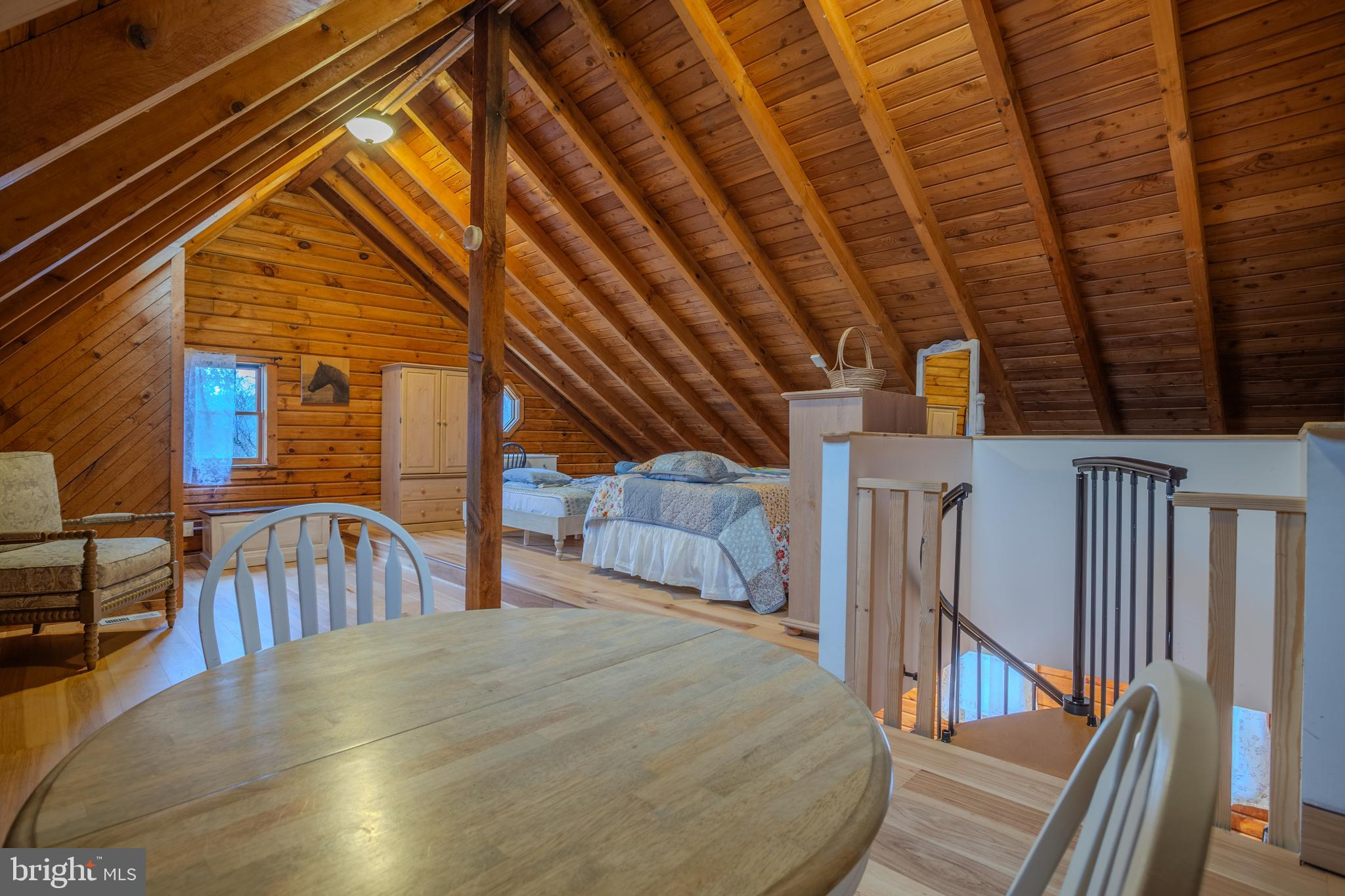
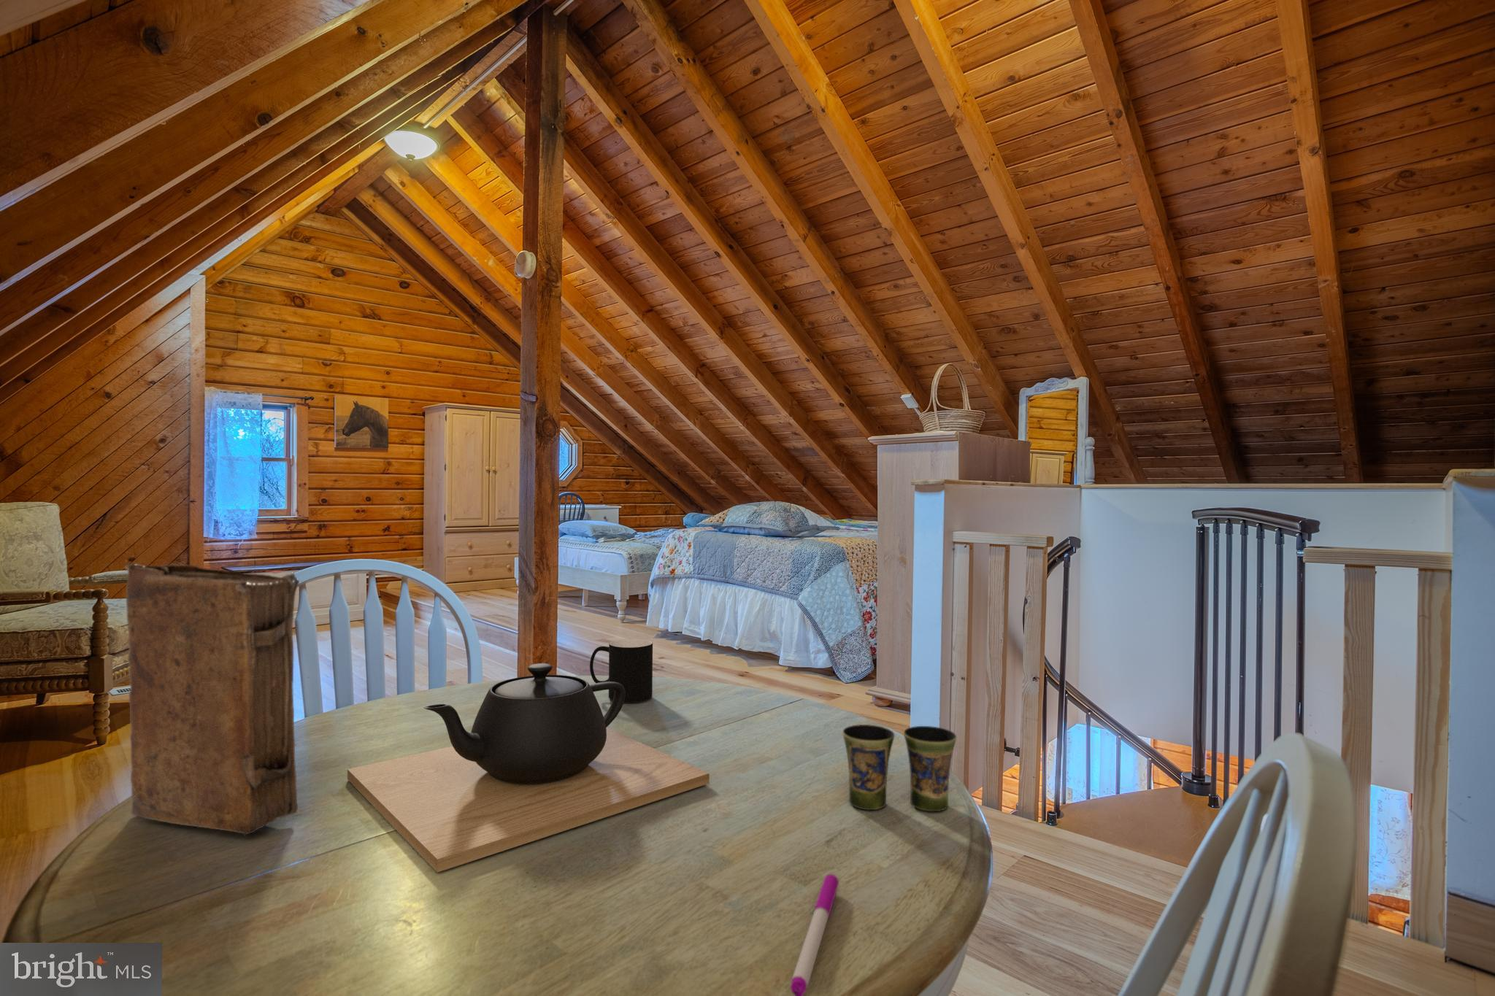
+ teapot [347,663,710,873]
+ book [124,564,300,836]
+ pen [790,874,839,996]
+ cup [589,638,654,704]
+ cup [841,724,958,813]
